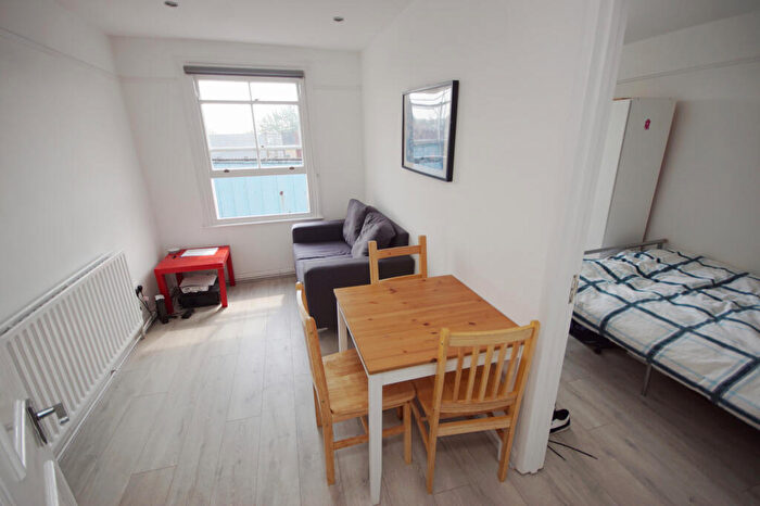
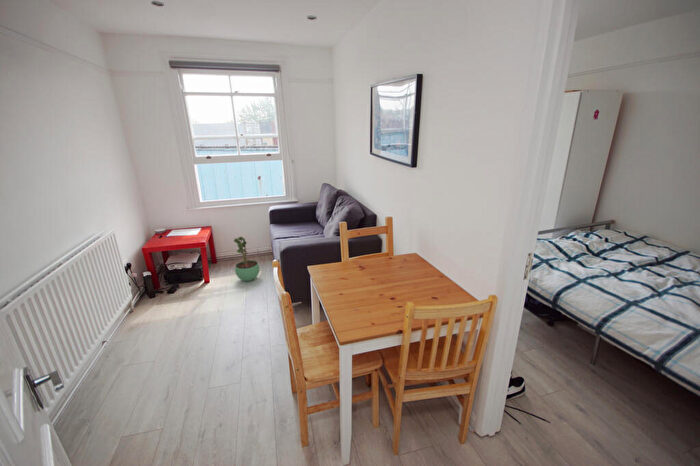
+ potted plant [233,236,260,282]
